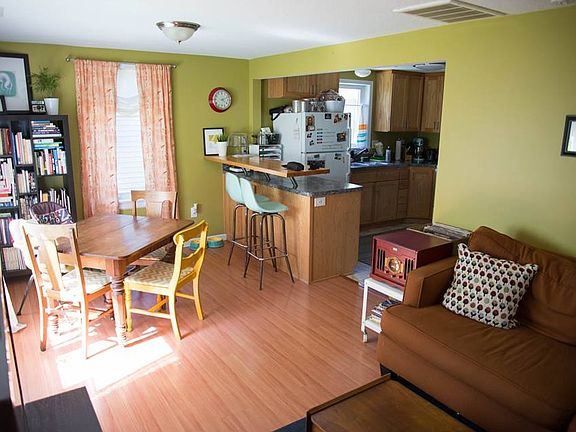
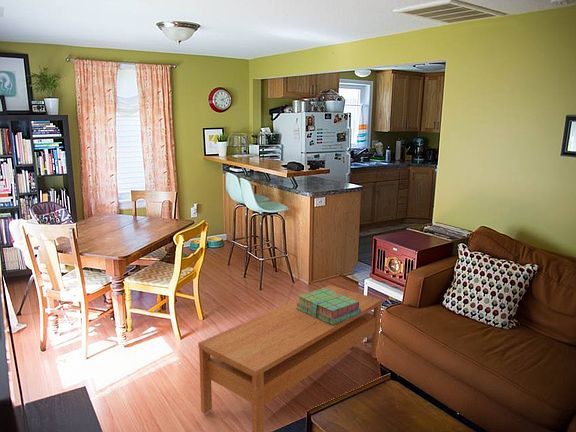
+ stack of books [296,287,361,326]
+ coffee table [197,284,383,432]
